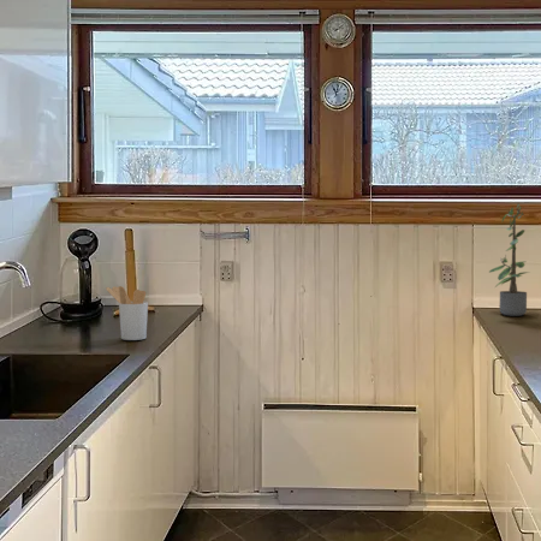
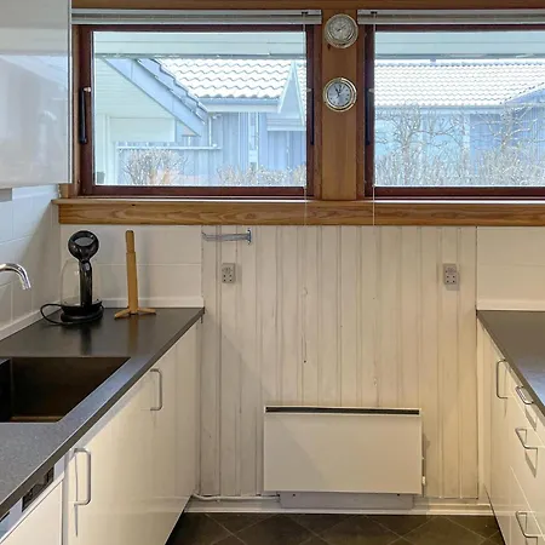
- potted plant [488,203,531,317]
- utensil holder [105,285,149,341]
